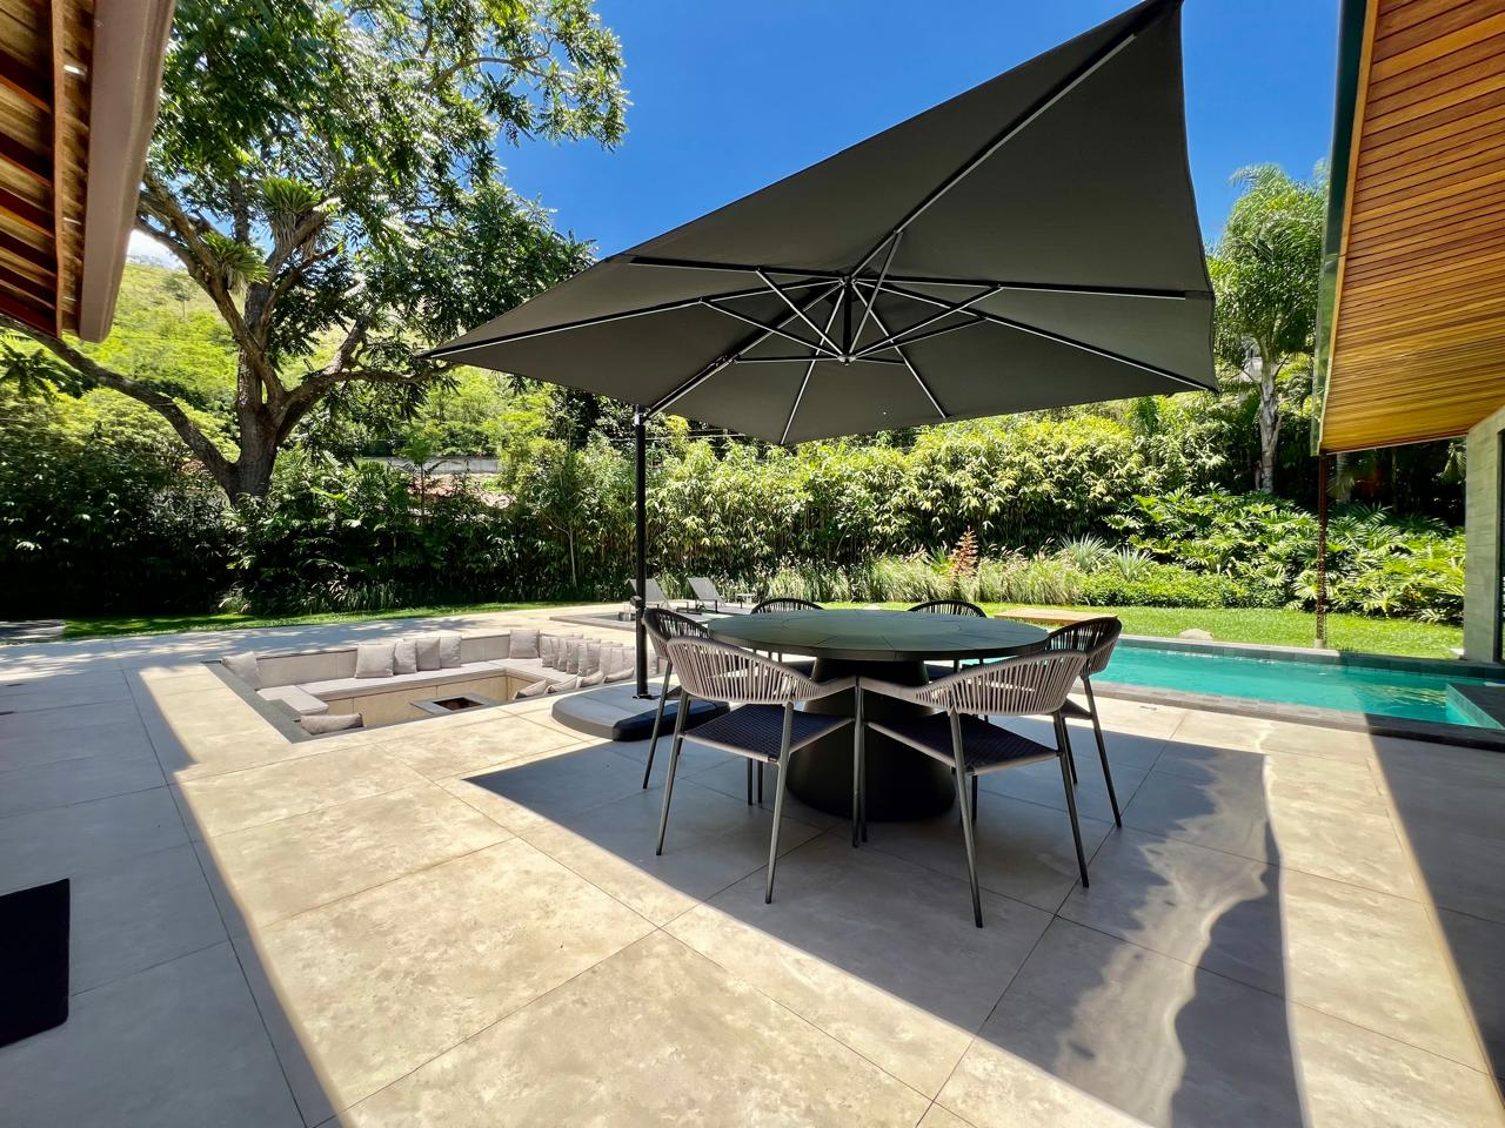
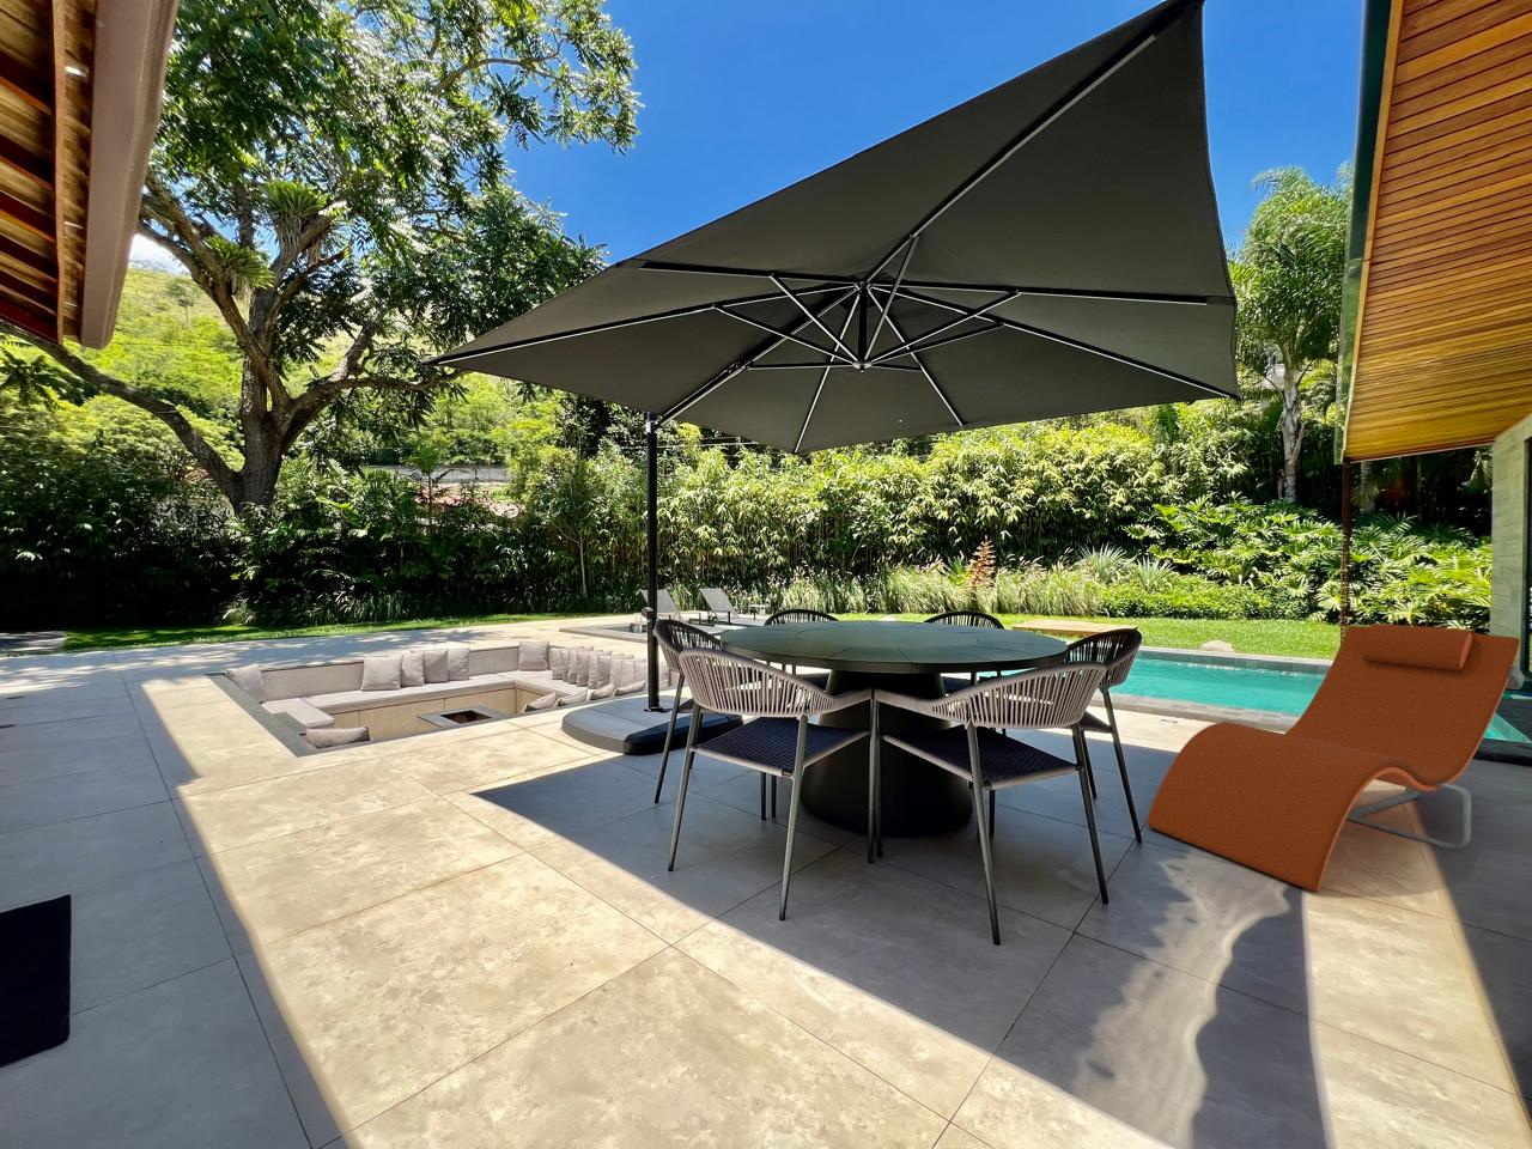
+ lounge chair [1146,623,1526,892]
